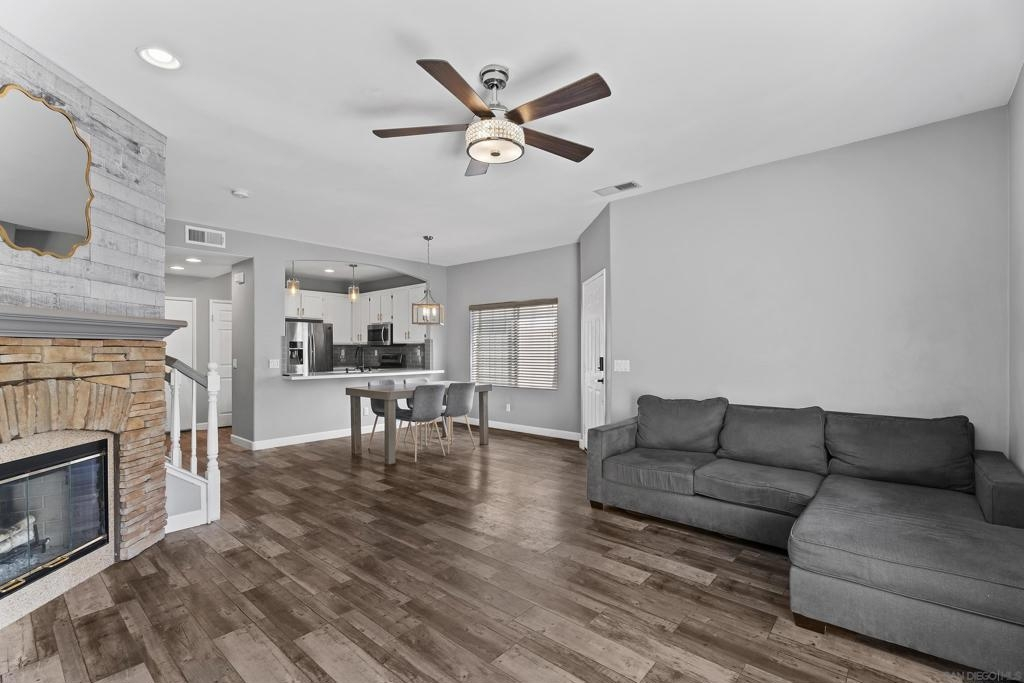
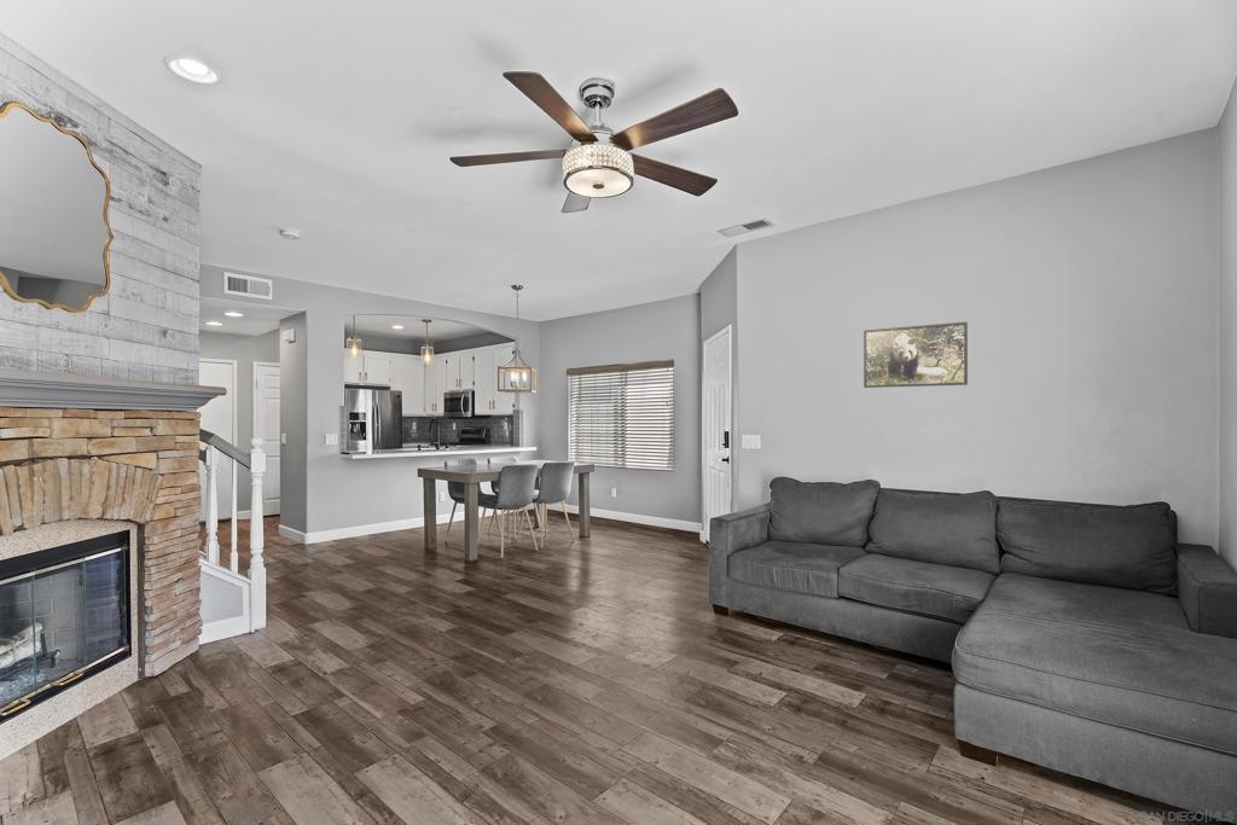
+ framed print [863,320,969,389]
